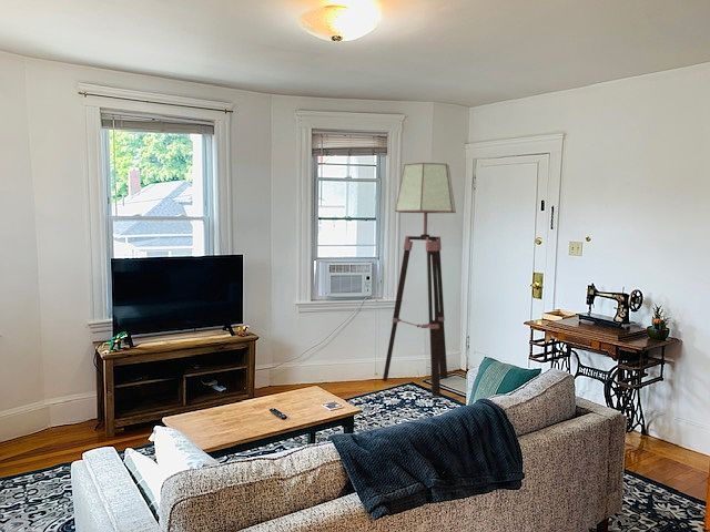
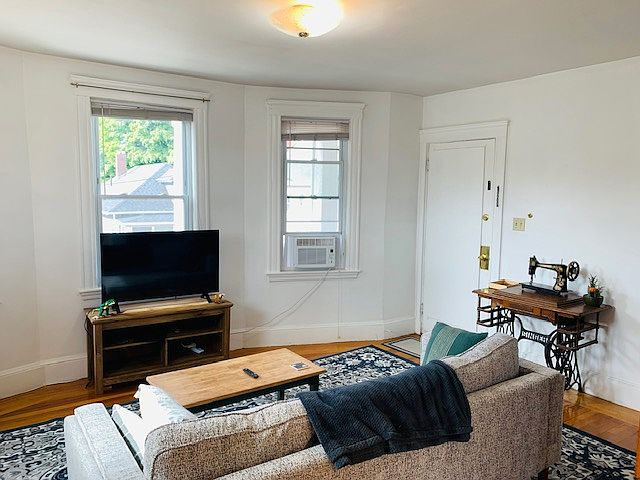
- floor lamp [382,162,457,397]
